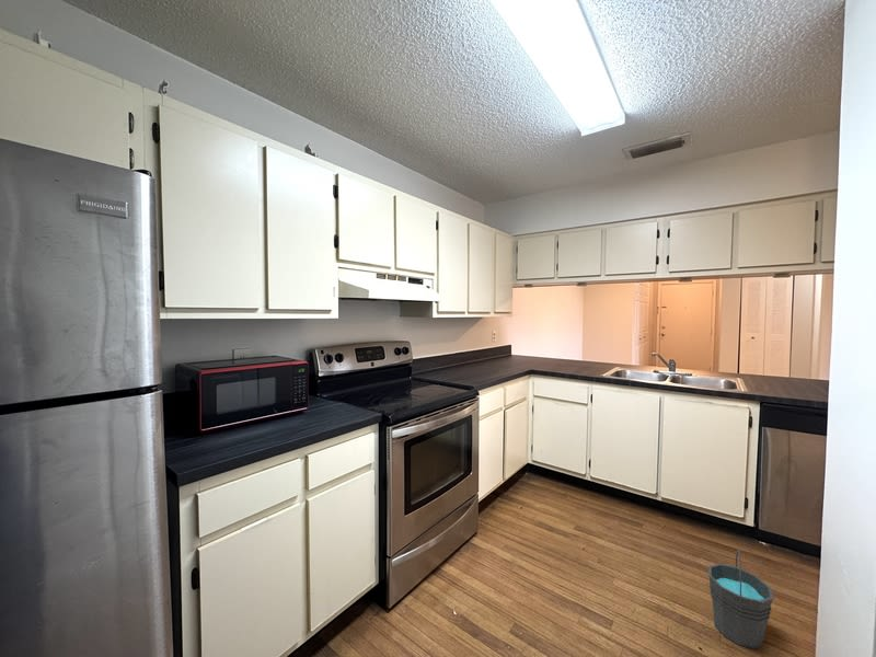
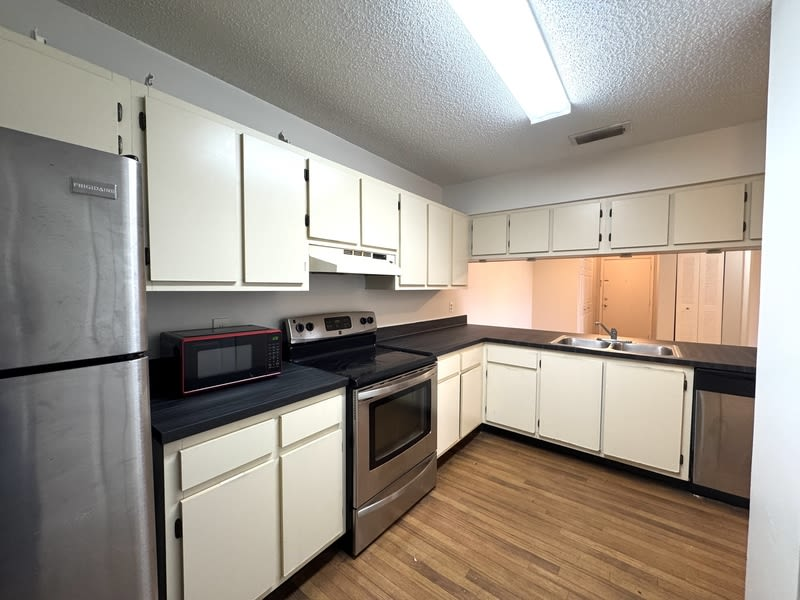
- bucket [707,549,775,650]
